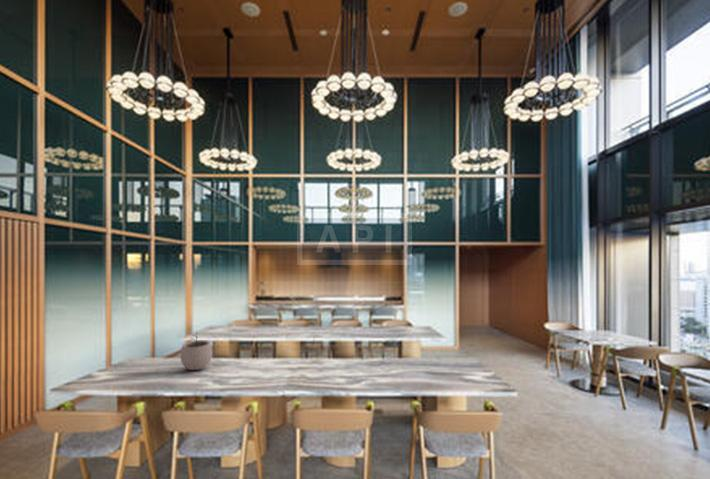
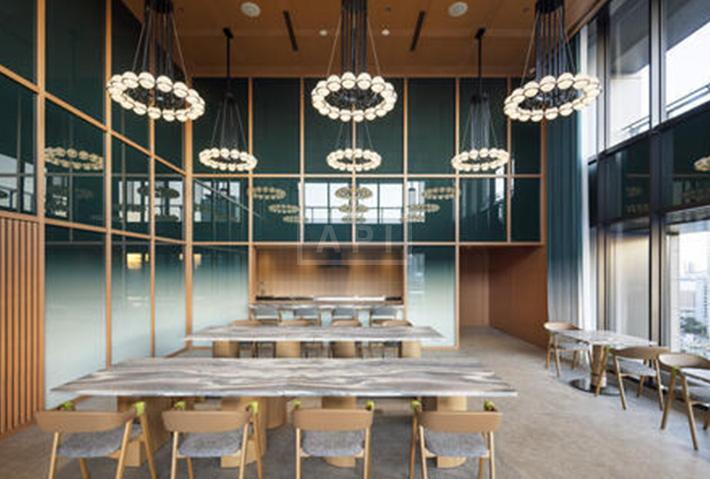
- plant pot [179,332,213,371]
